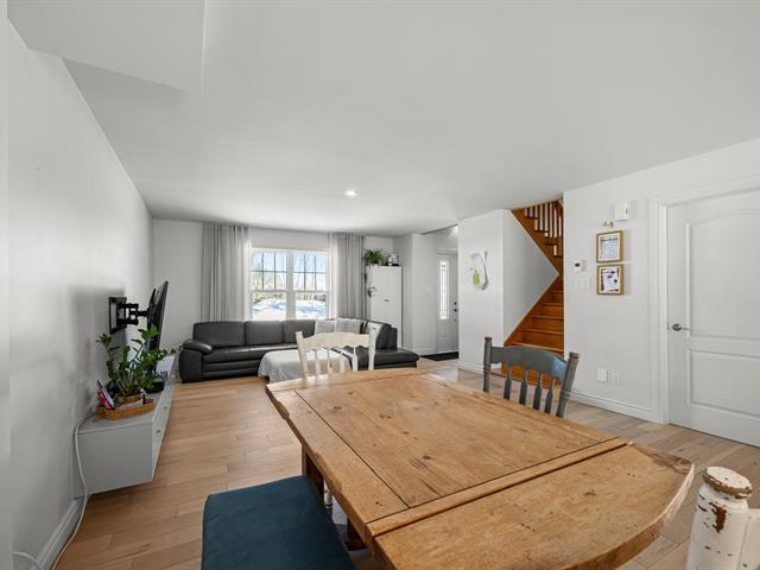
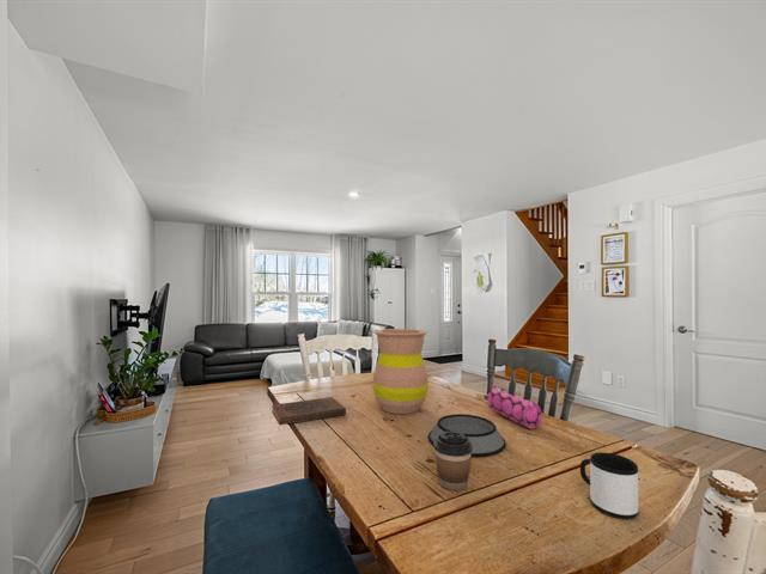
+ vase [371,328,430,415]
+ book [270,396,347,426]
+ pencil case [482,384,543,430]
+ mug [579,451,640,520]
+ bowl [427,413,507,458]
+ coffee cup [433,432,473,491]
